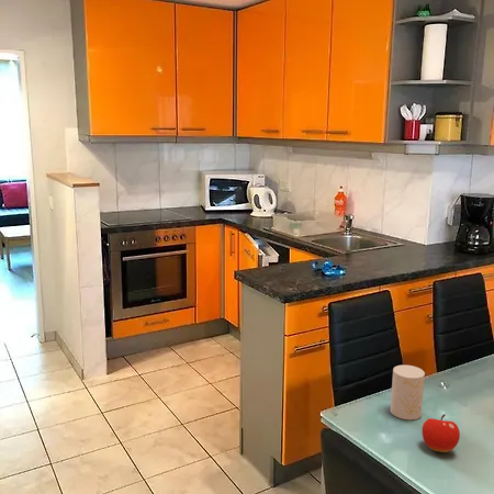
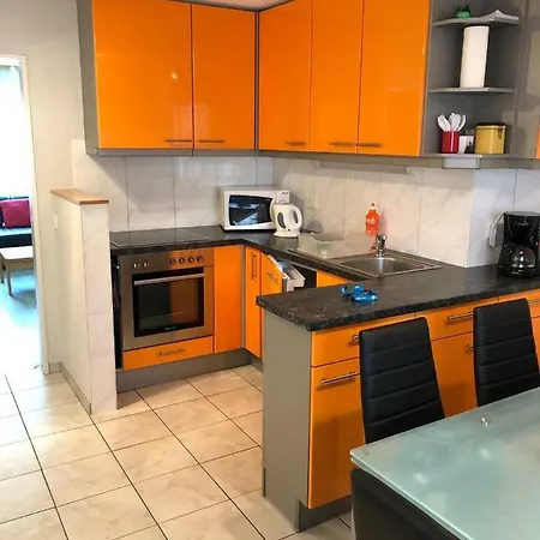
- fruit [422,413,461,453]
- cup [390,364,426,420]
